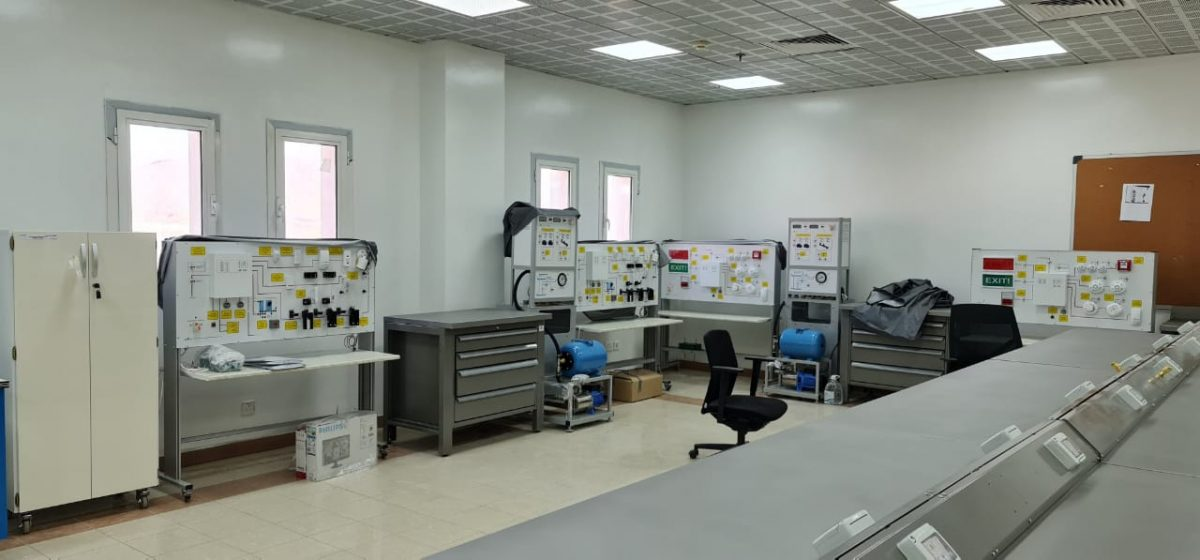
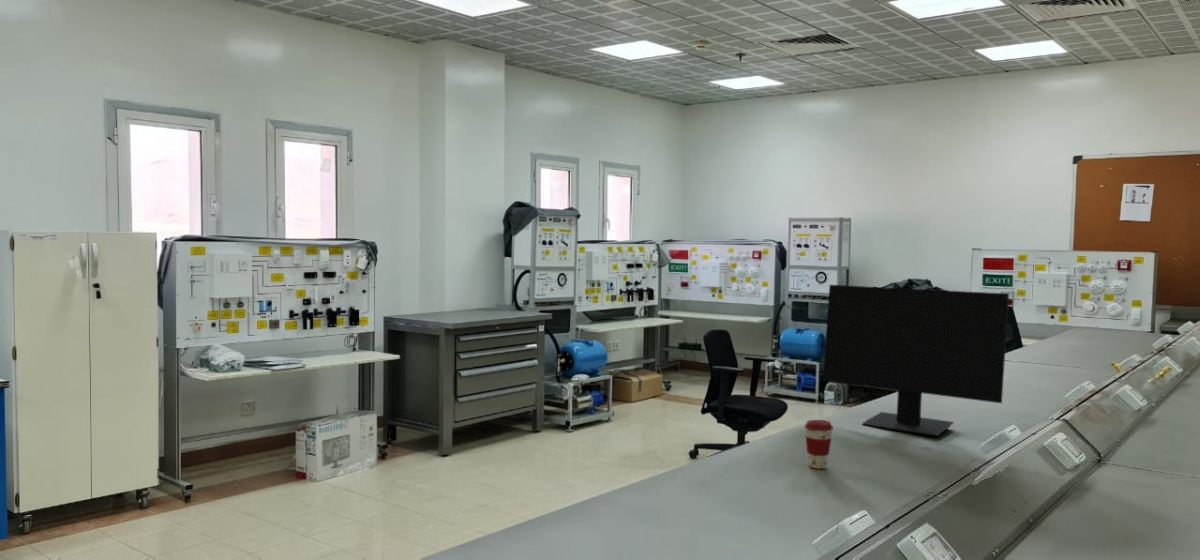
+ coffee cup [803,419,834,470]
+ computer monitor [822,284,1010,437]
